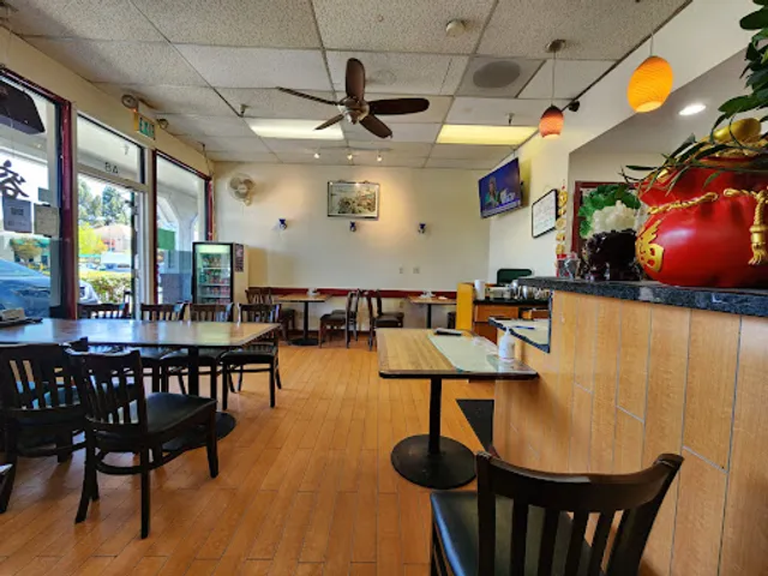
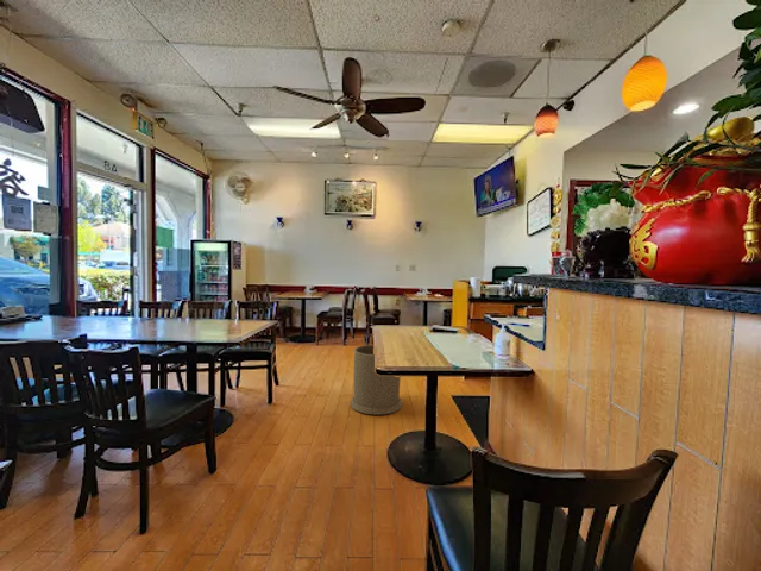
+ trash can [350,344,403,416]
